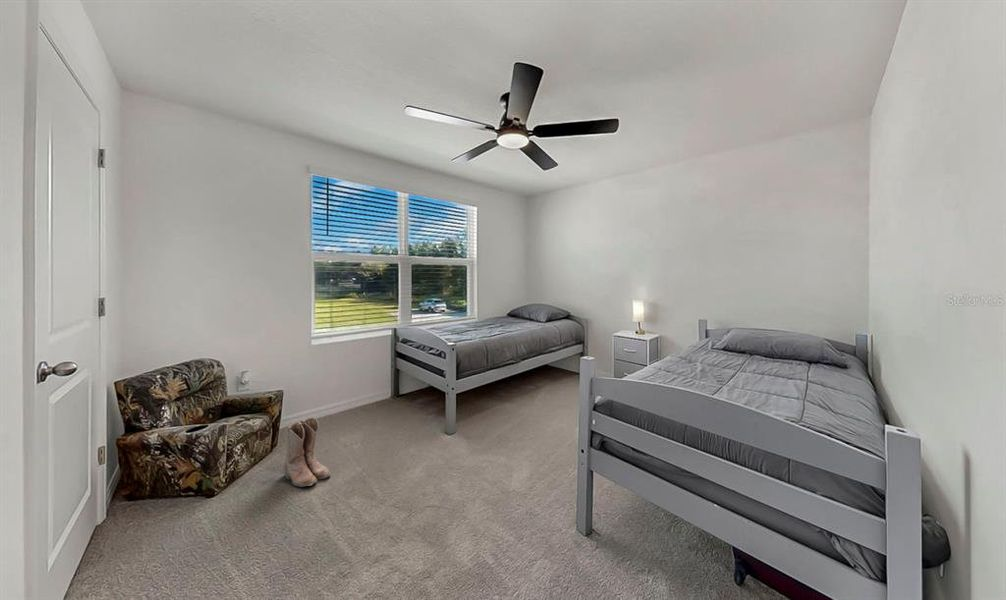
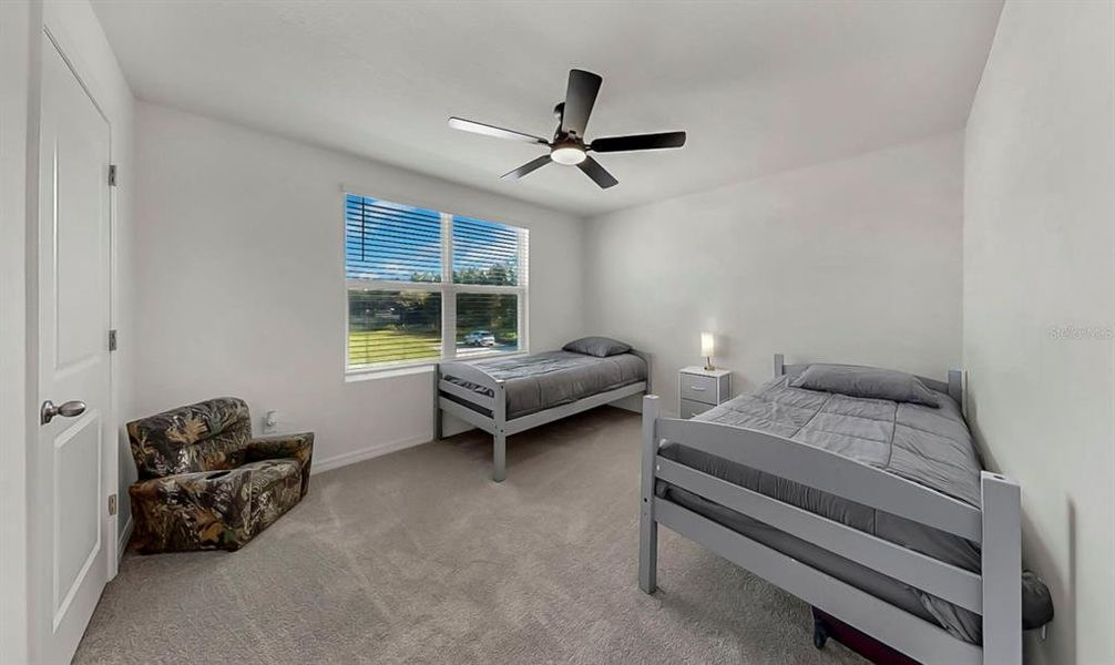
- boots [283,416,332,488]
